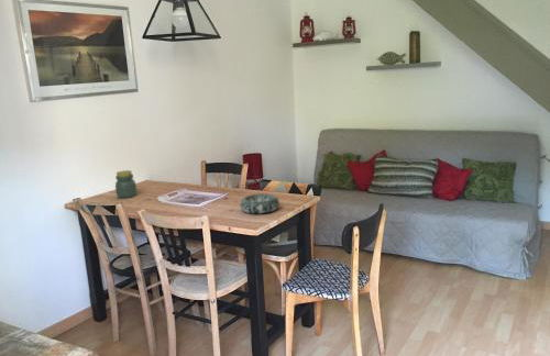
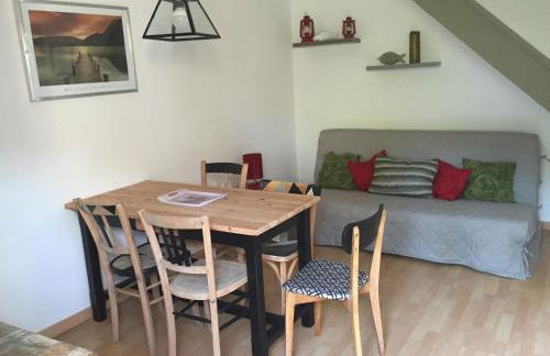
- decorative bowl [239,192,280,214]
- jar [114,169,138,199]
